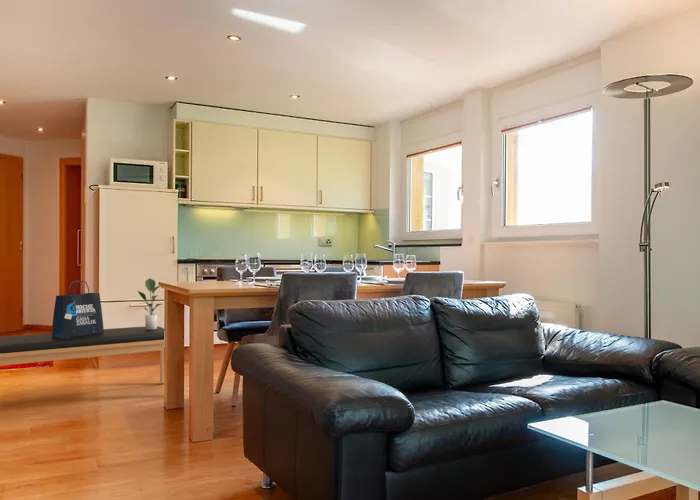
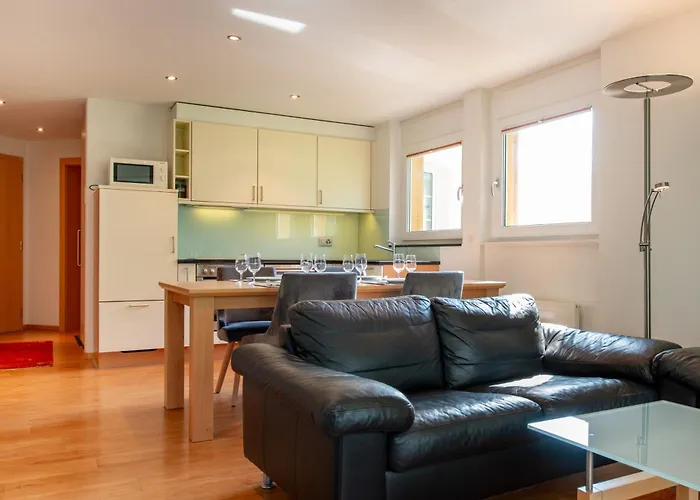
- bench [0,325,166,384]
- potted plant [137,278,164,330]
- tote bag [51,280,105,339]
